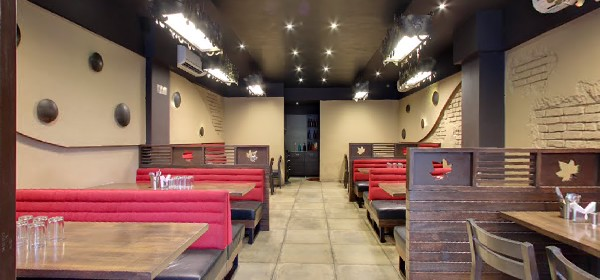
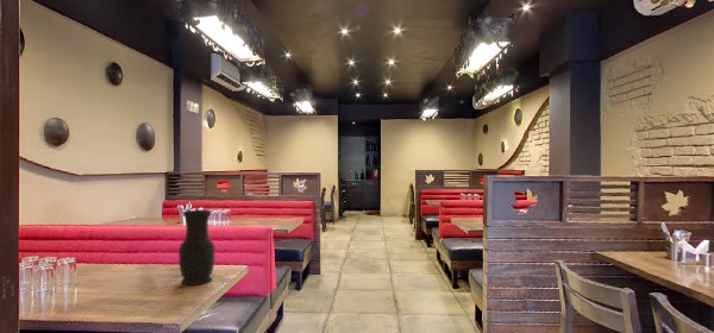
+ vase [177,208,215,287]
